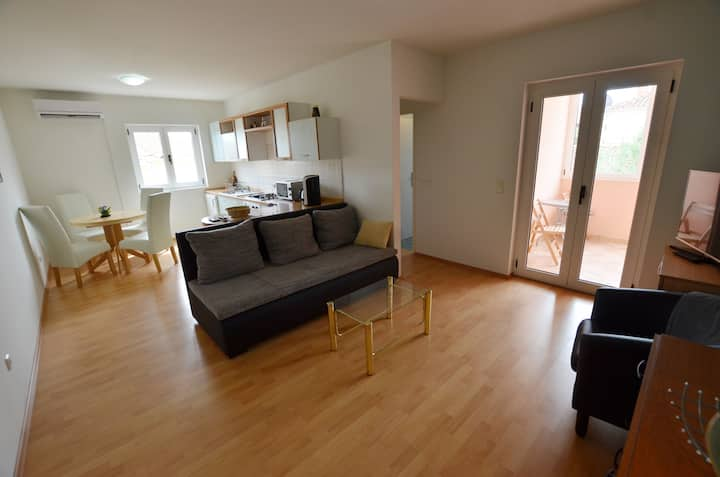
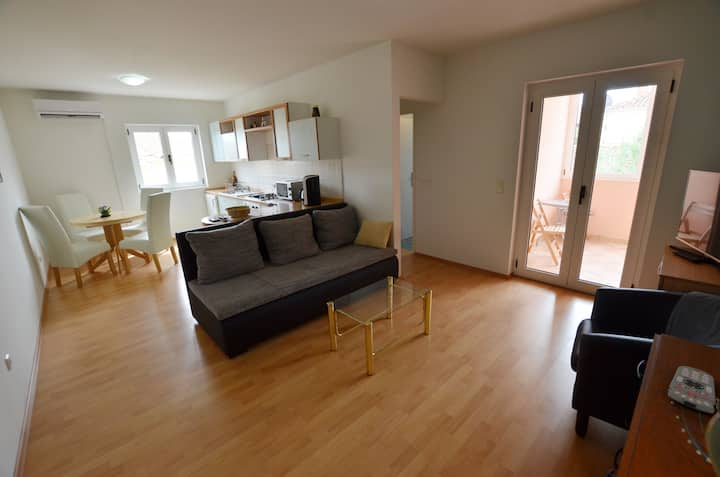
+ remote control [667,365,716,415]
